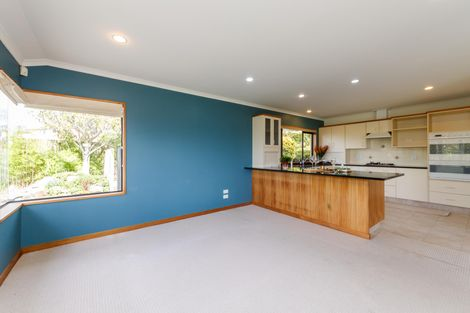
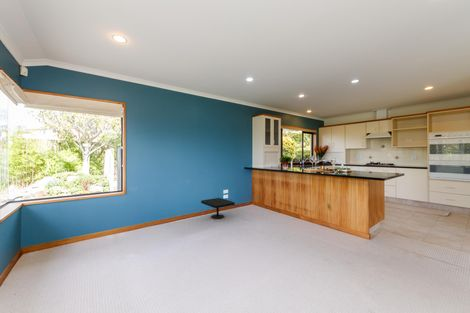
+ side table [200,197,236,220]
